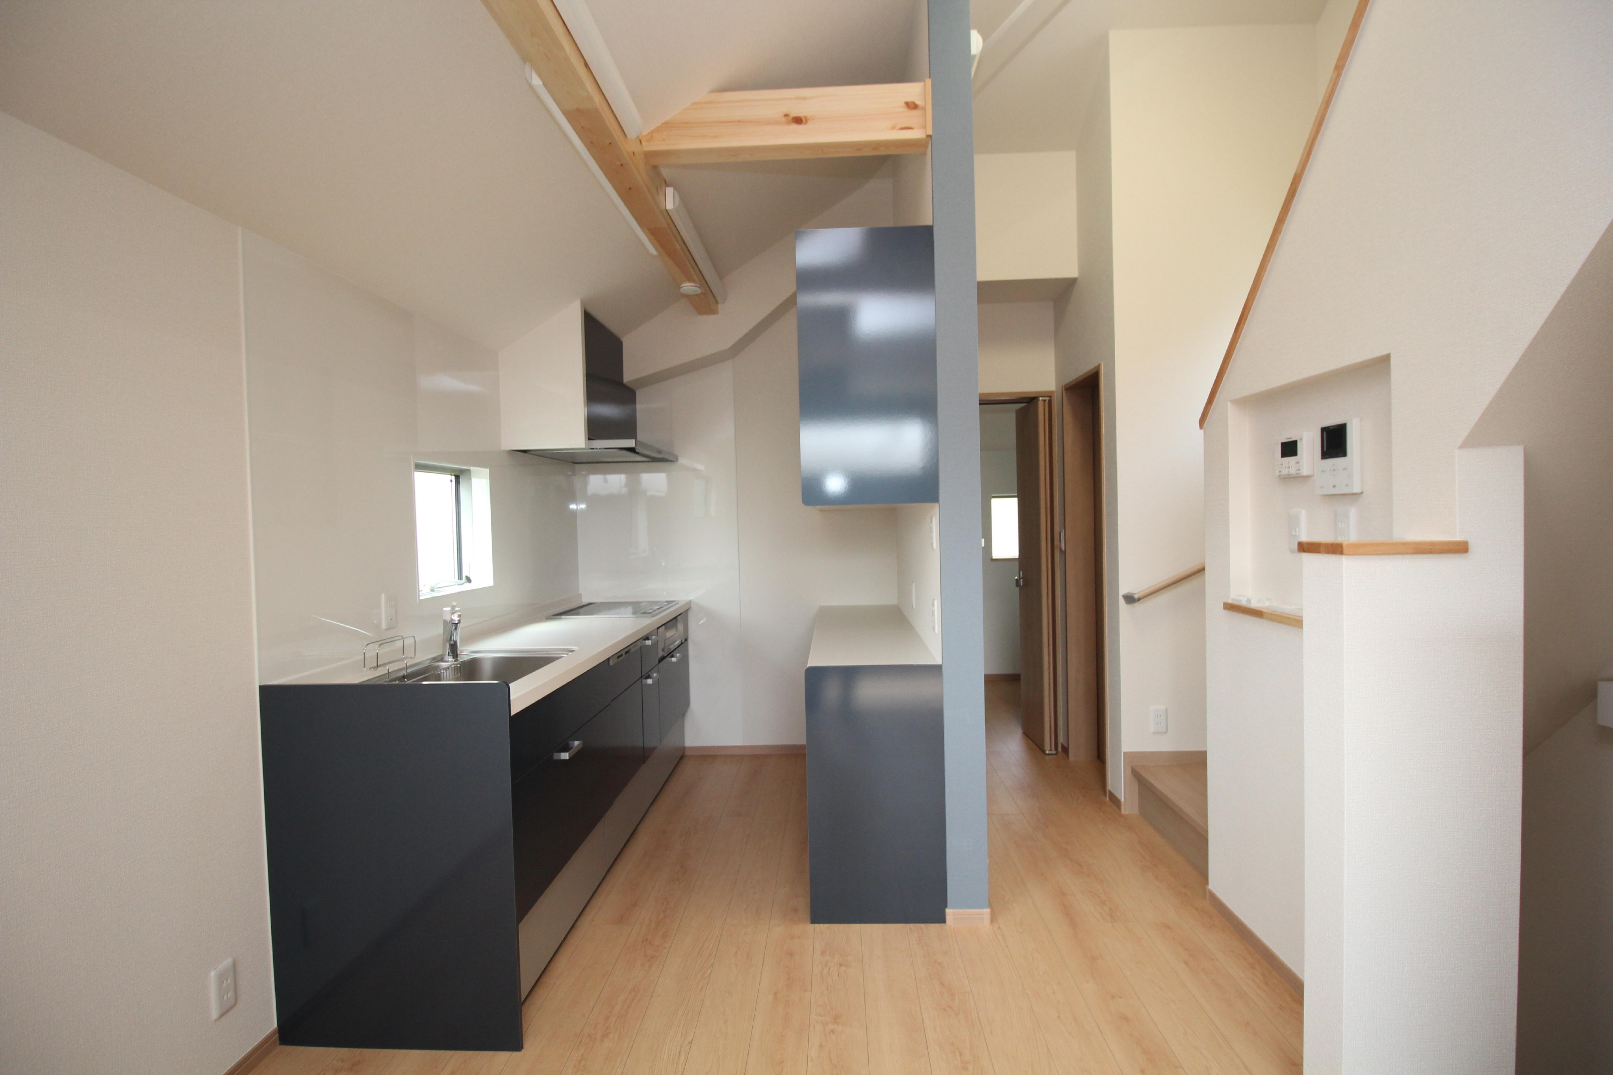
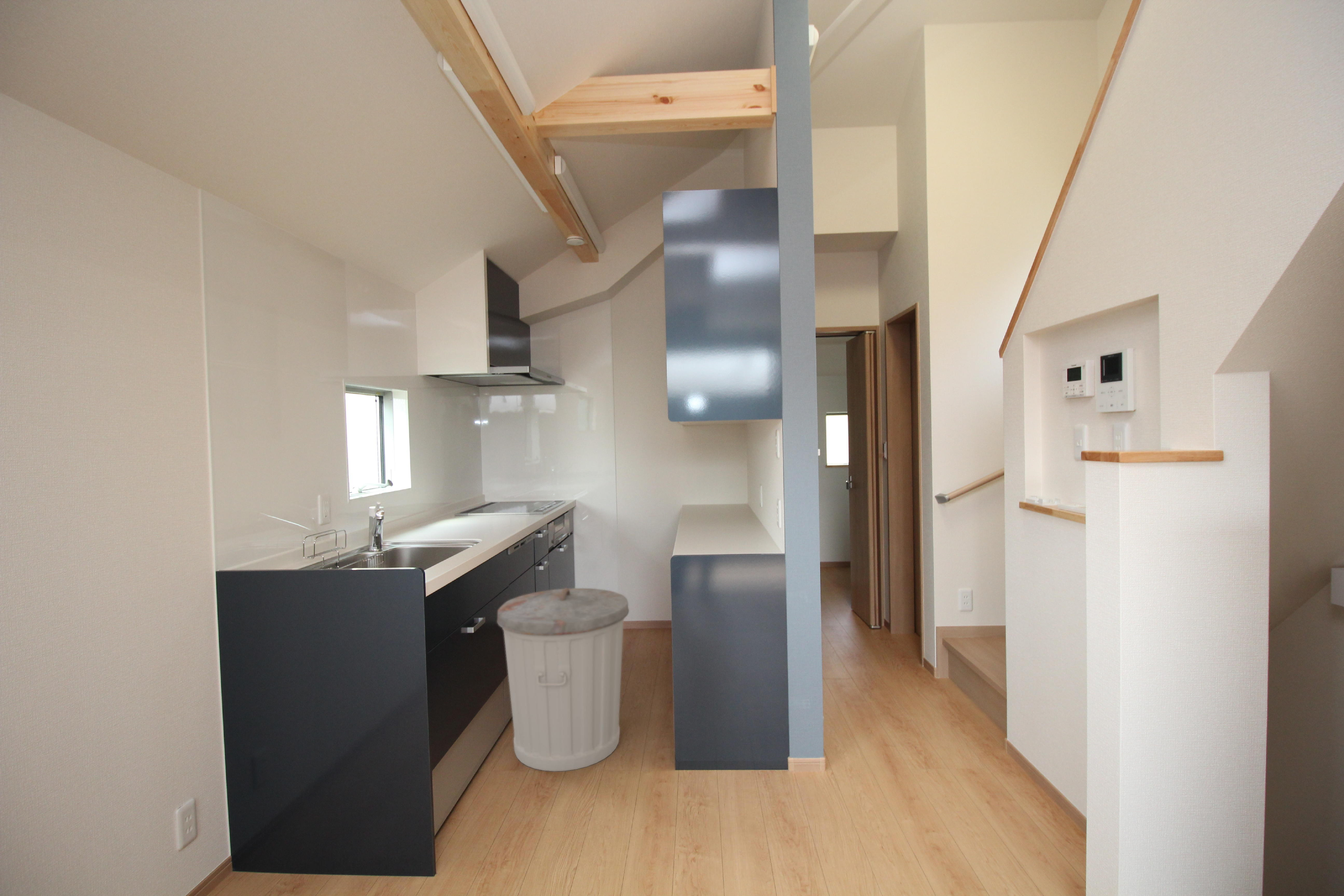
+ trash can [496,588,629,772]
